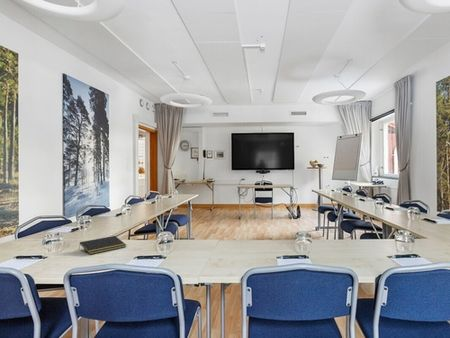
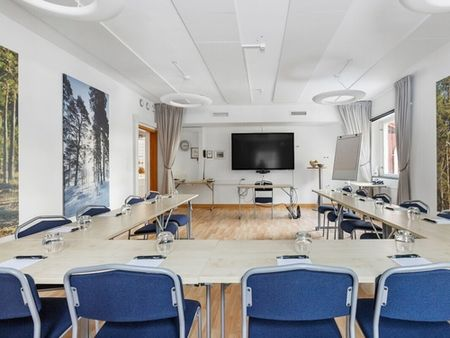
- notepad [78,235,127,255]
